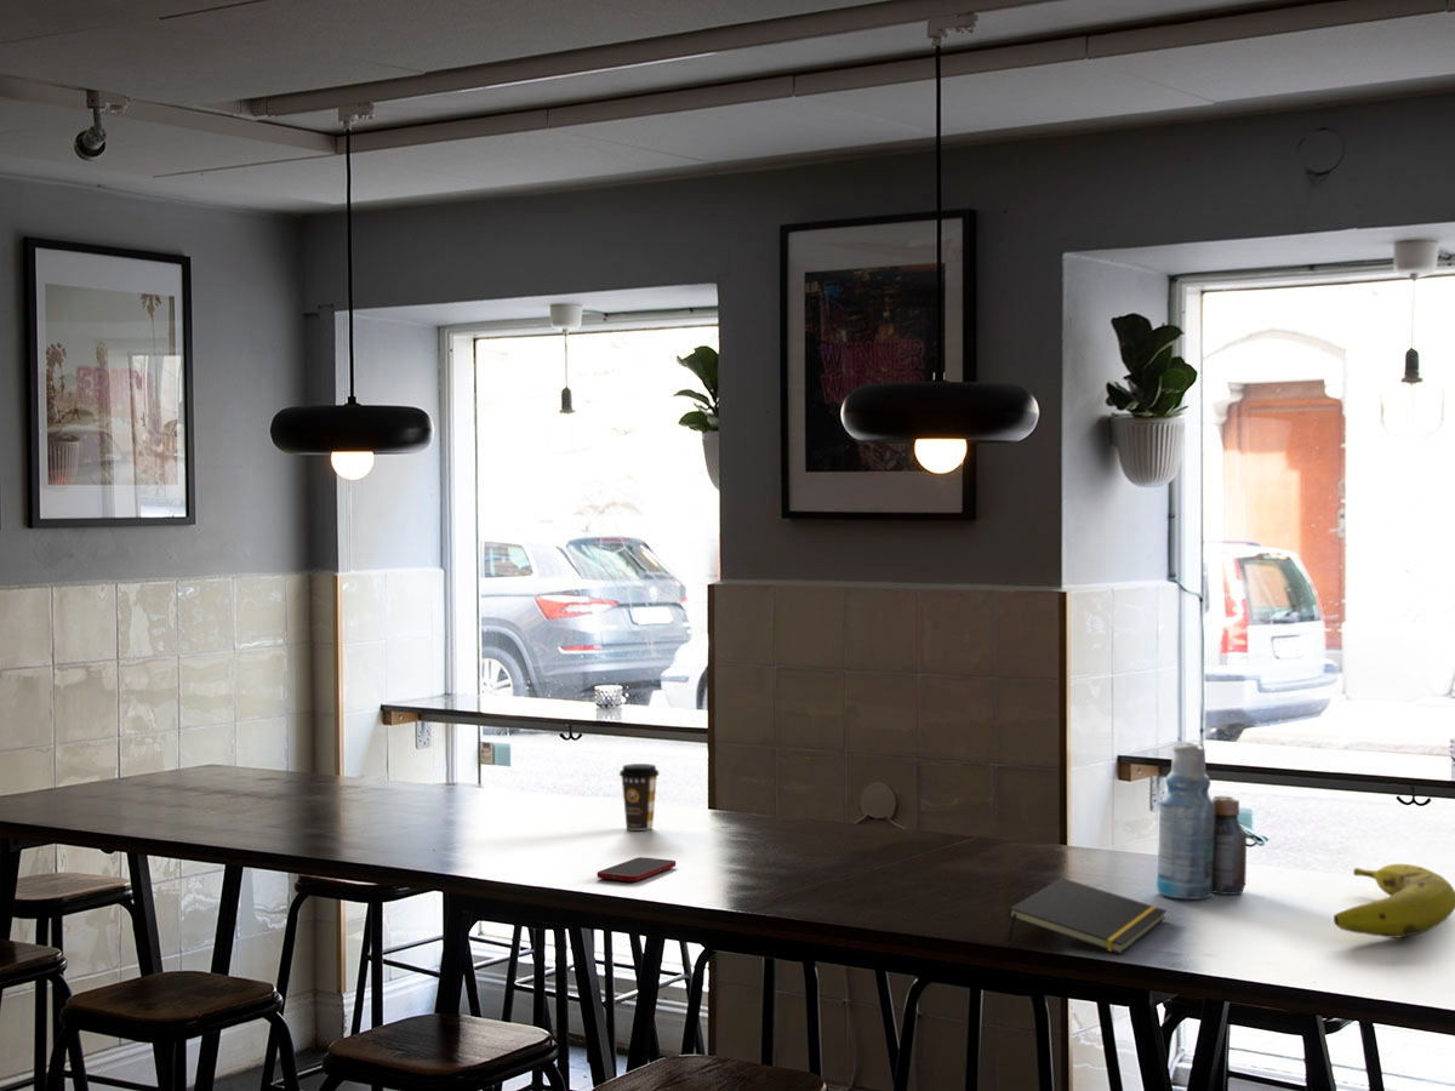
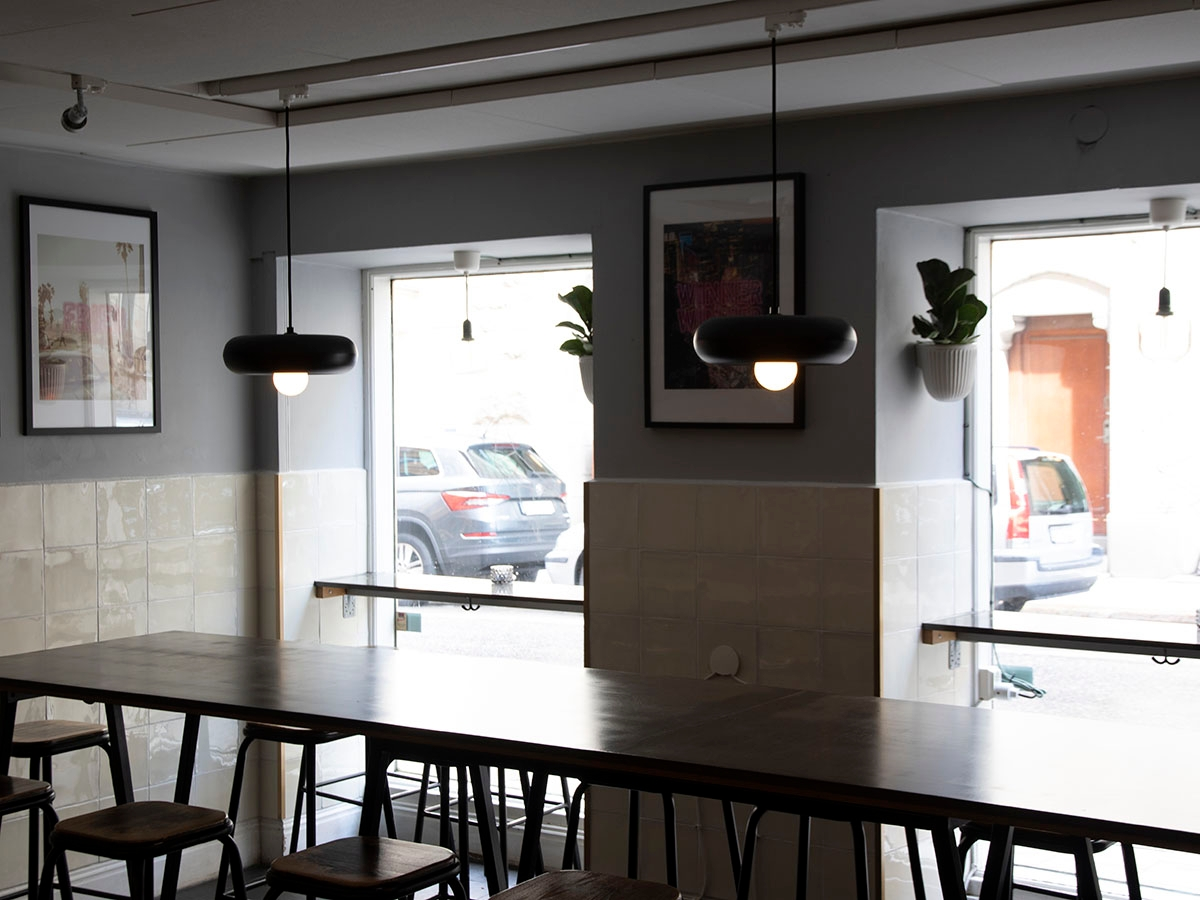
- cell phone [595,856,677,882]
- notepad [1008,876,1168,955]
- banana [1333,863,1455,939]
- bottle [1156,742,1248,901]
- coffee cup [618,762,661,832]
